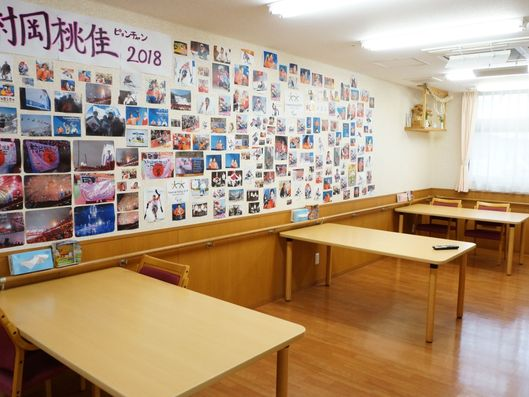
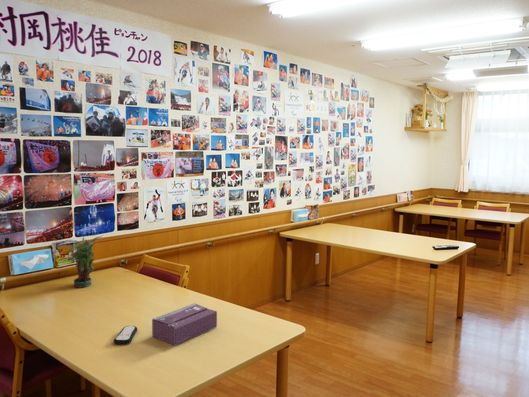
+ tissue box [151,302,218,347]
+ potted plant [69,235,103,289]
+ remote control [113,325,138,345]
